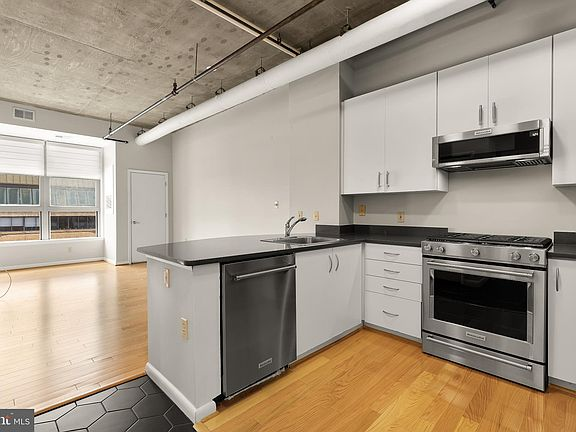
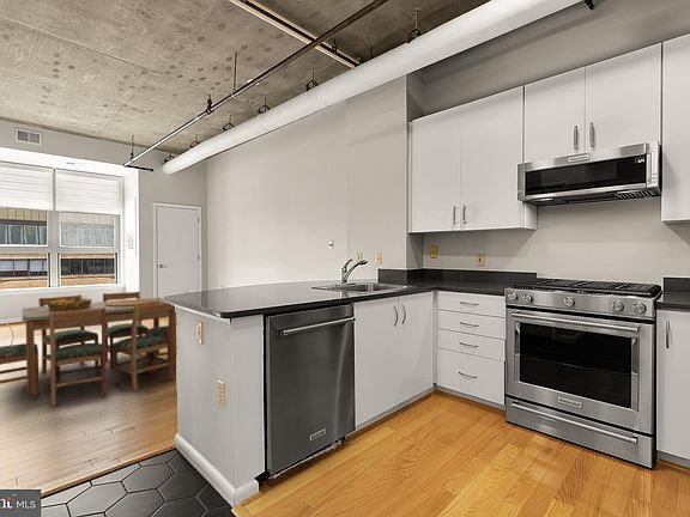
+ dining table [0,291,188,408]
